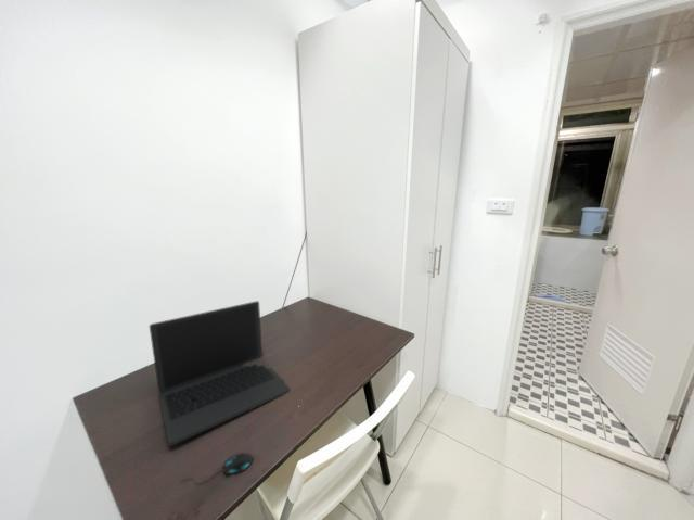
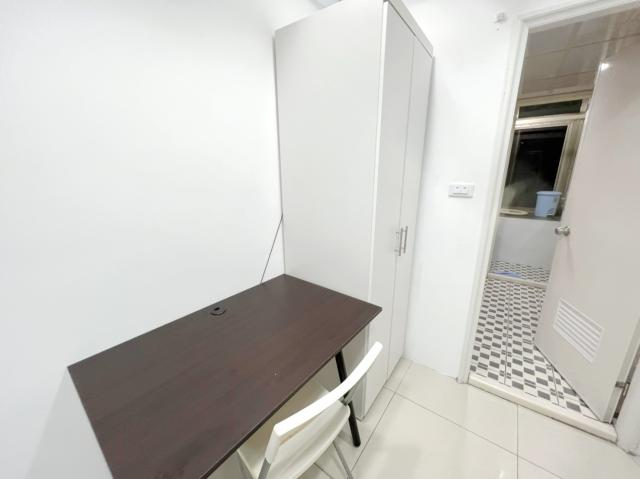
- laptop [149,300,291,447]
- mouse [179,452,255,484]
